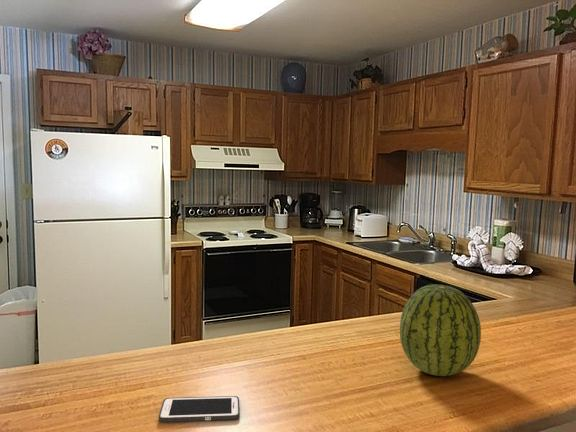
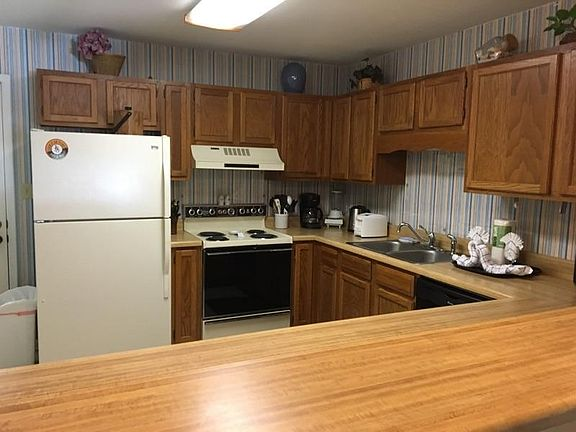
- fruit [399,283,482,377]
- cell phone [158,395,241,423]
